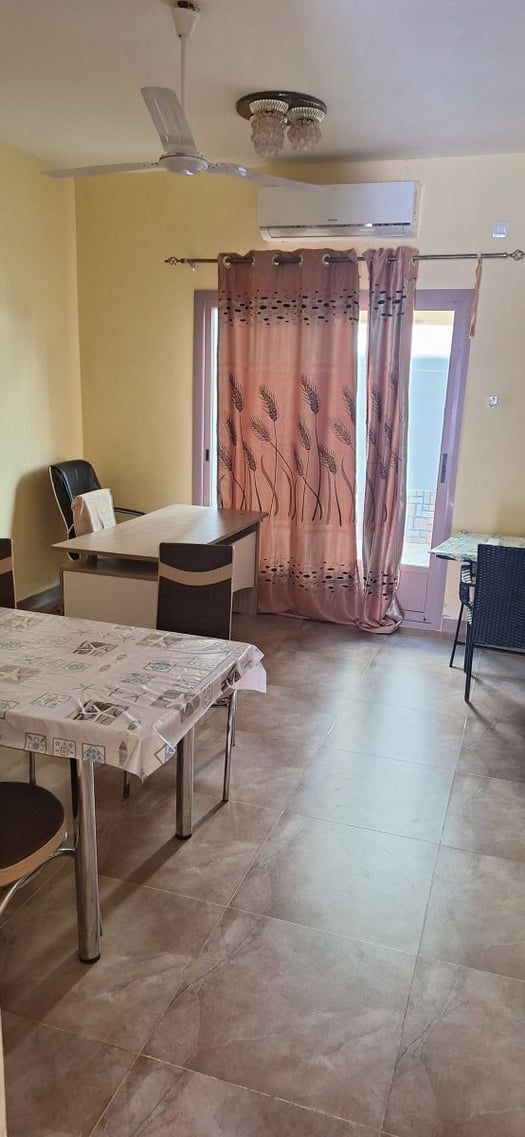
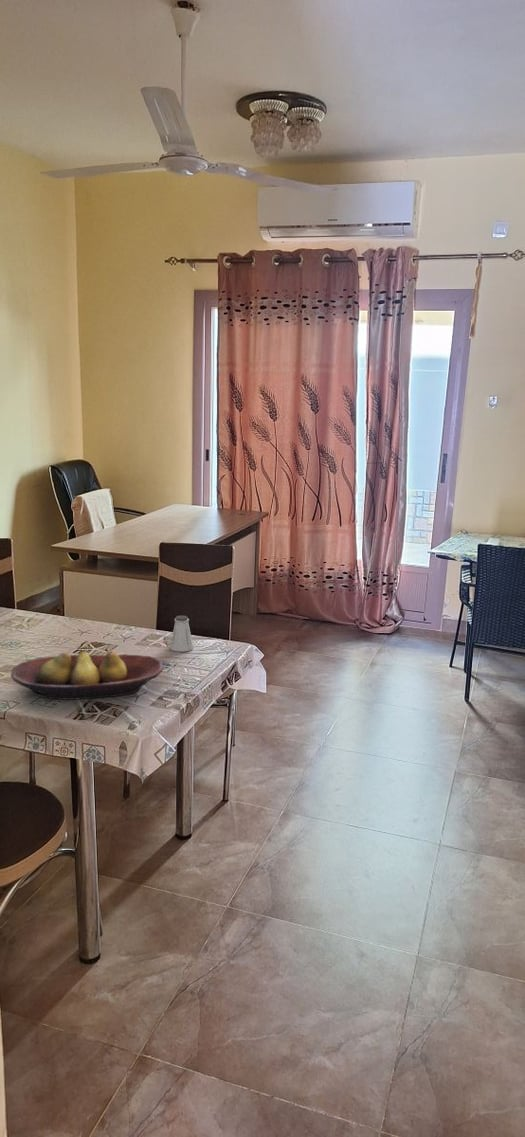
+ saltshaker [169,615,194,653]
+ fruit bowl [10,650,164,701]
